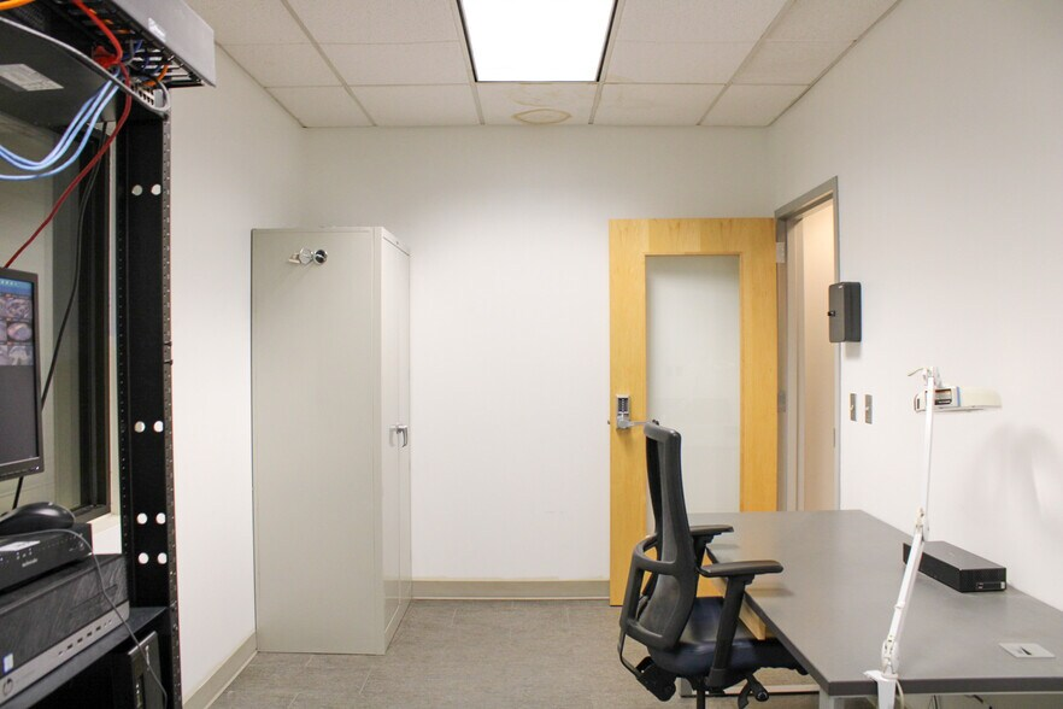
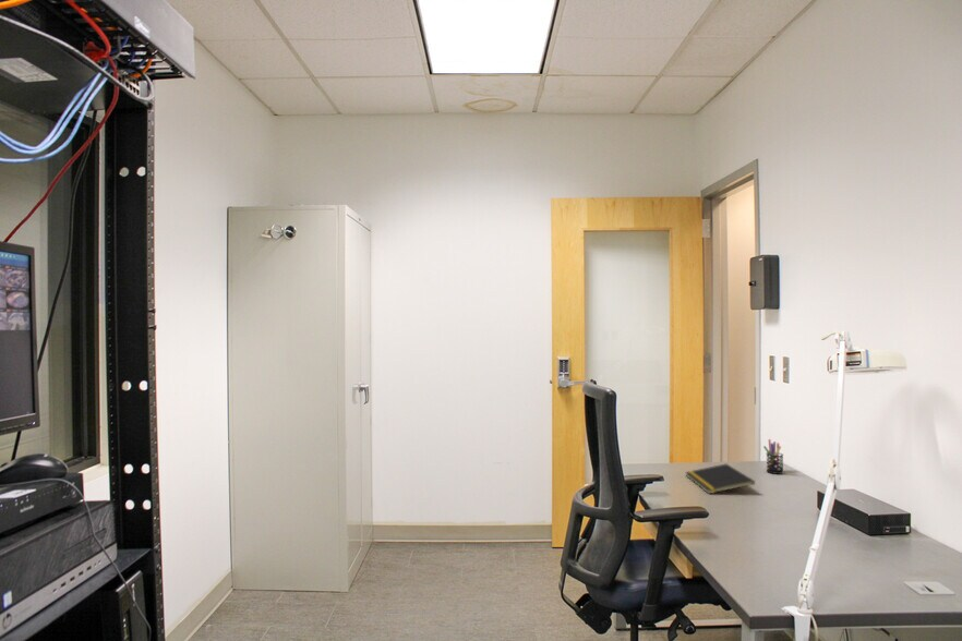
+ notepad [684,463,756,495]
+ pen holder [762,438,784,475]
